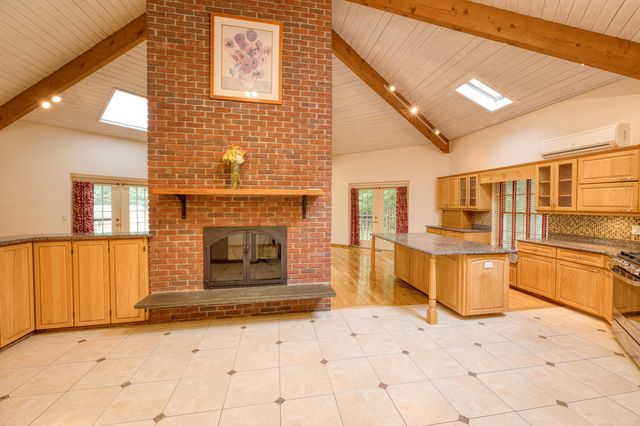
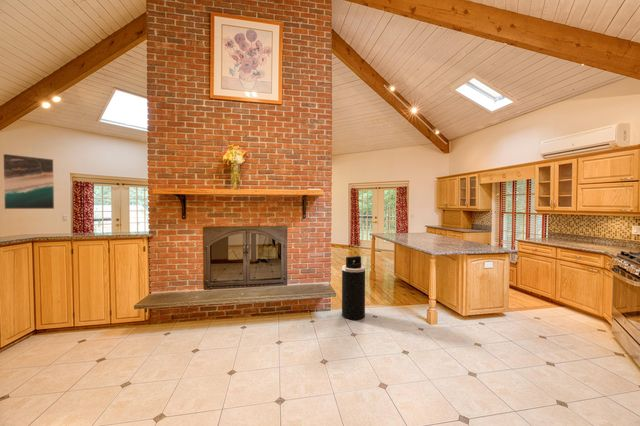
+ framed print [2,153,55,210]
+ trash can [341,255,366,321]
